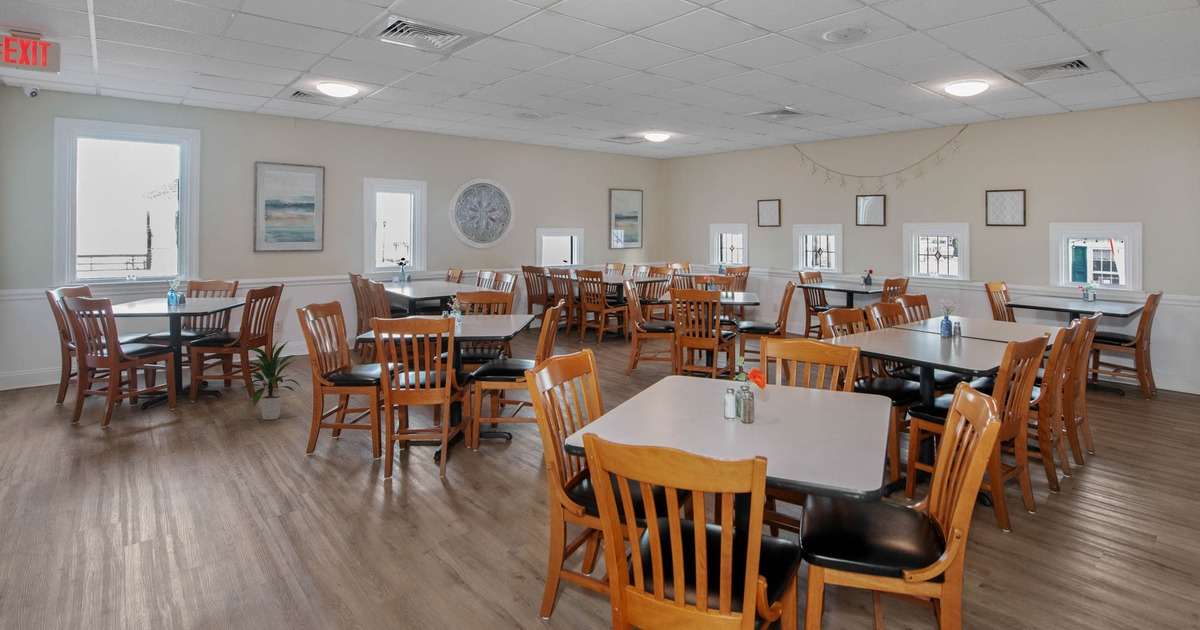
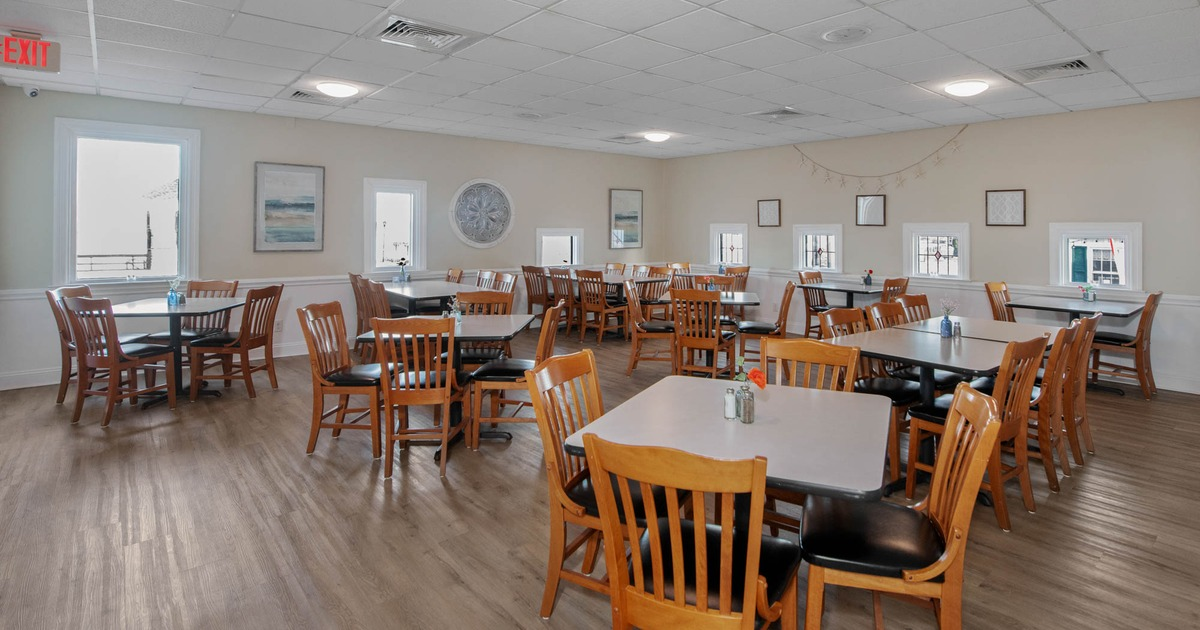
- indoor plant [238,338,304,421]
